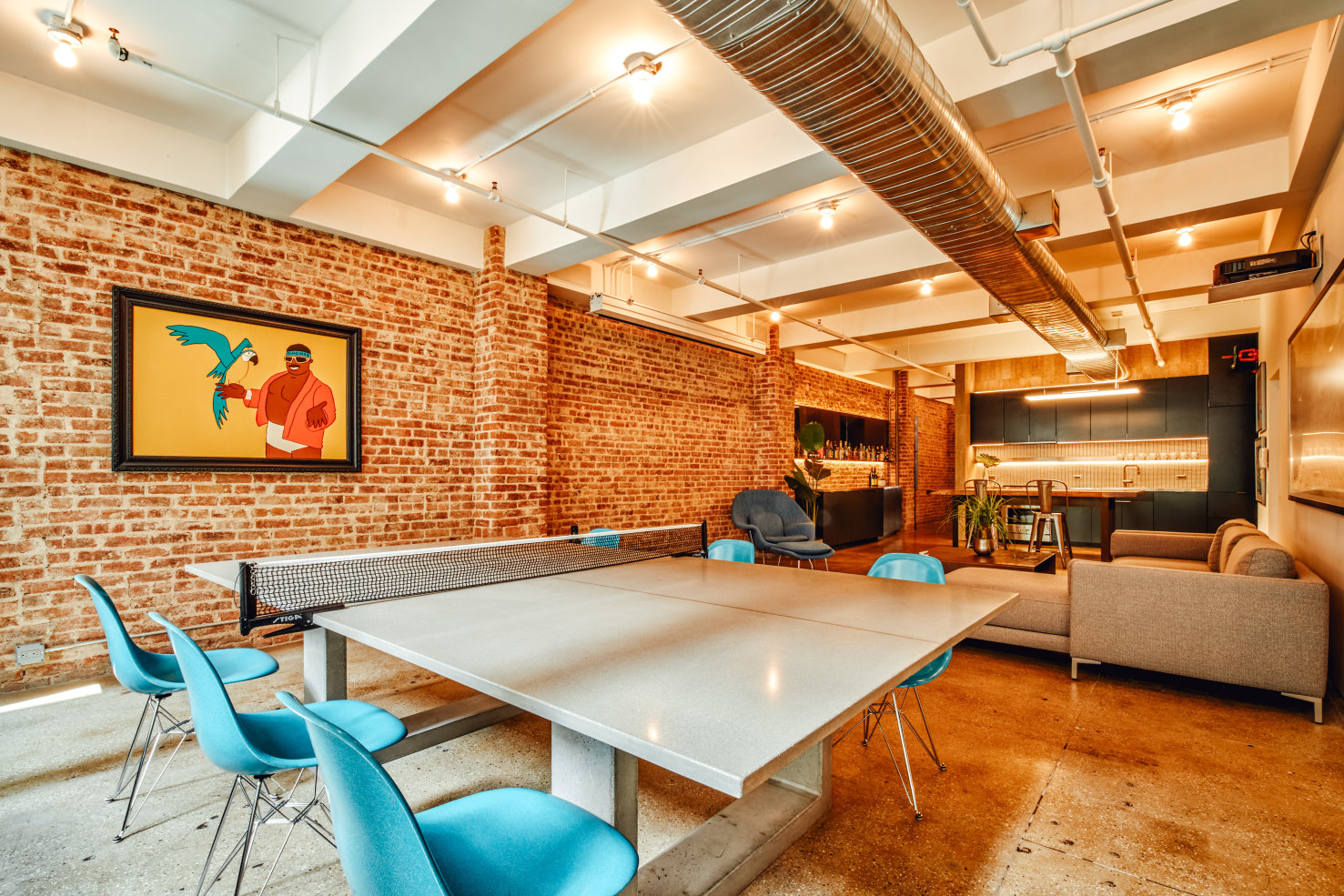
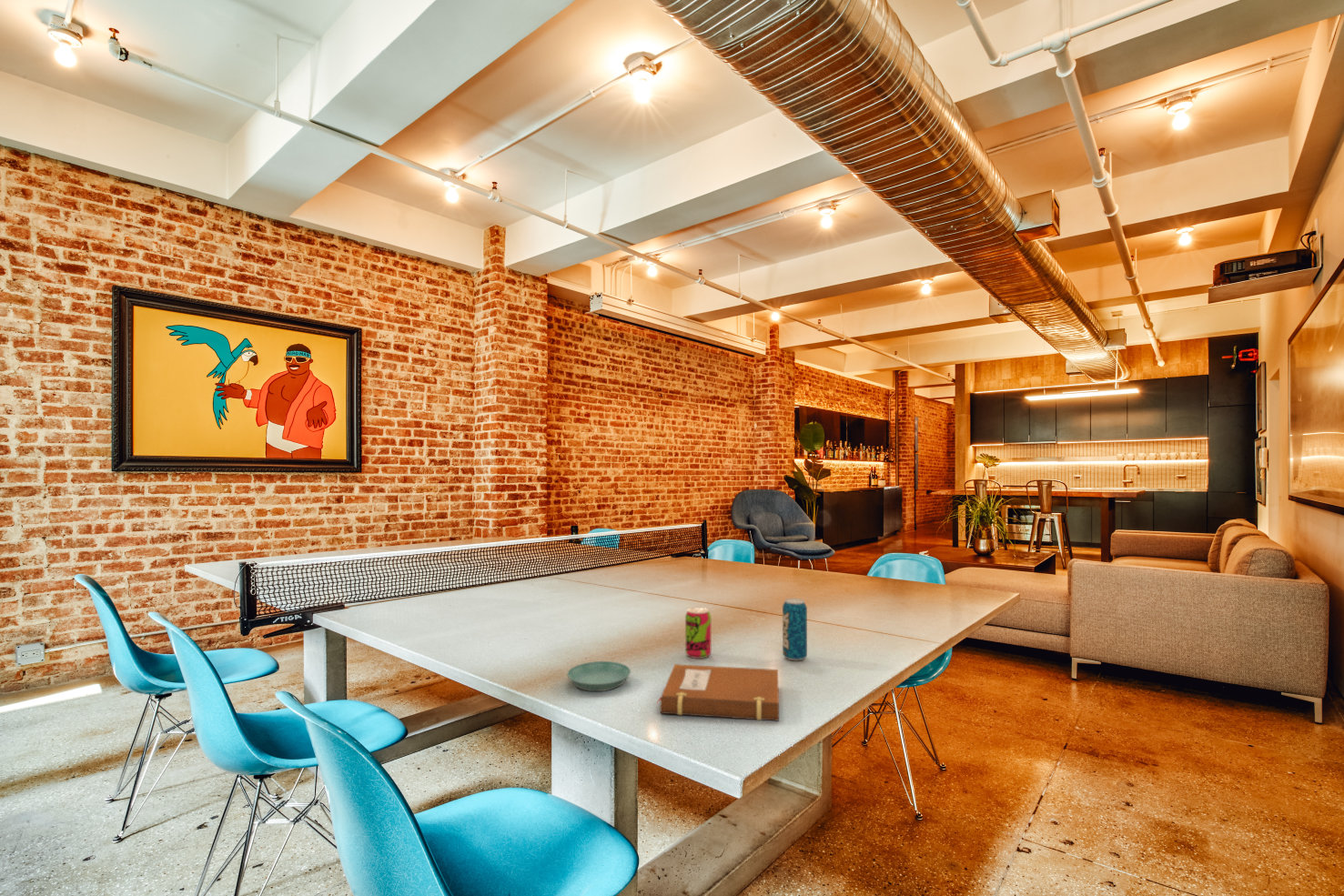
+ beverage can [684,607,712,659]
+ notebook [656,663,780,722]
+ saucer [566,660,632,692]
+ beverage can [782,598,808,662]
